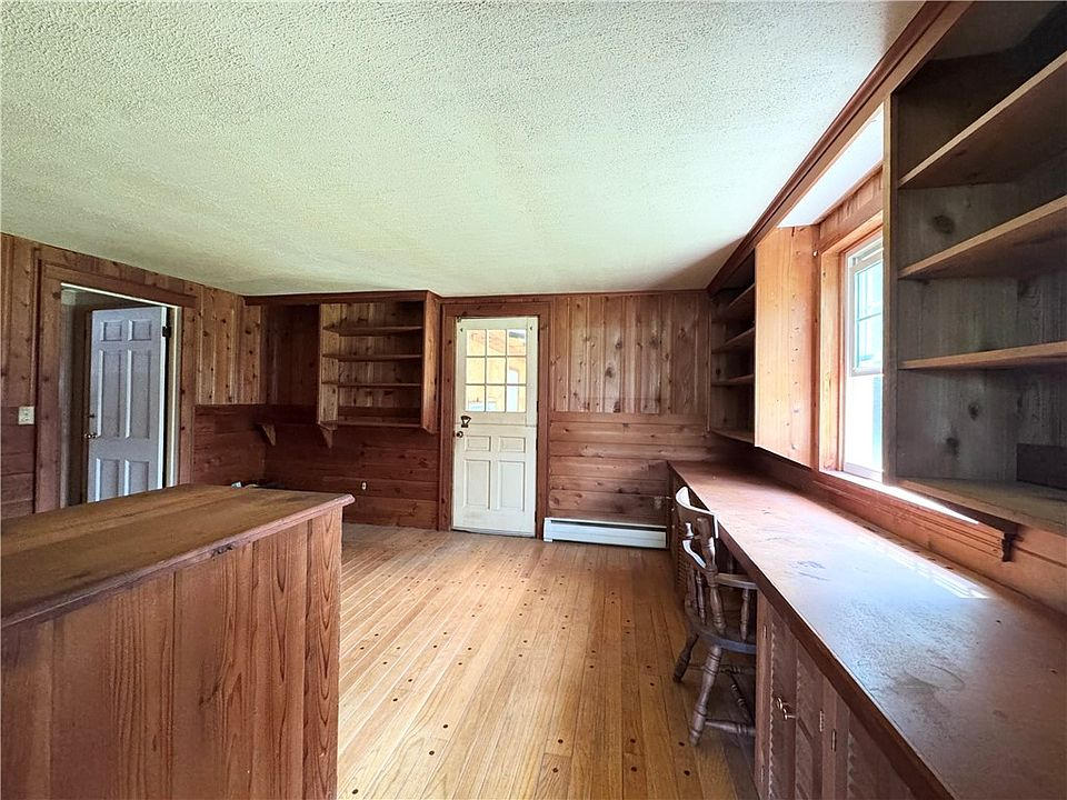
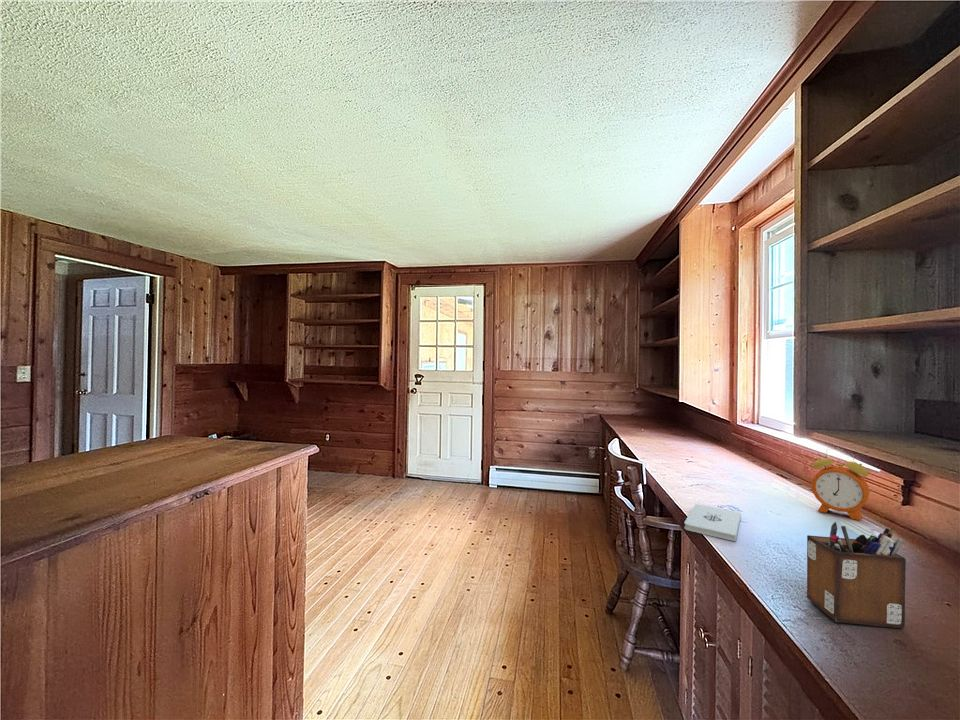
+ desk organizer [806,521,907,629]
+ notepad [684,503,742,542]
+ alarm clock [810,449,870,521]
